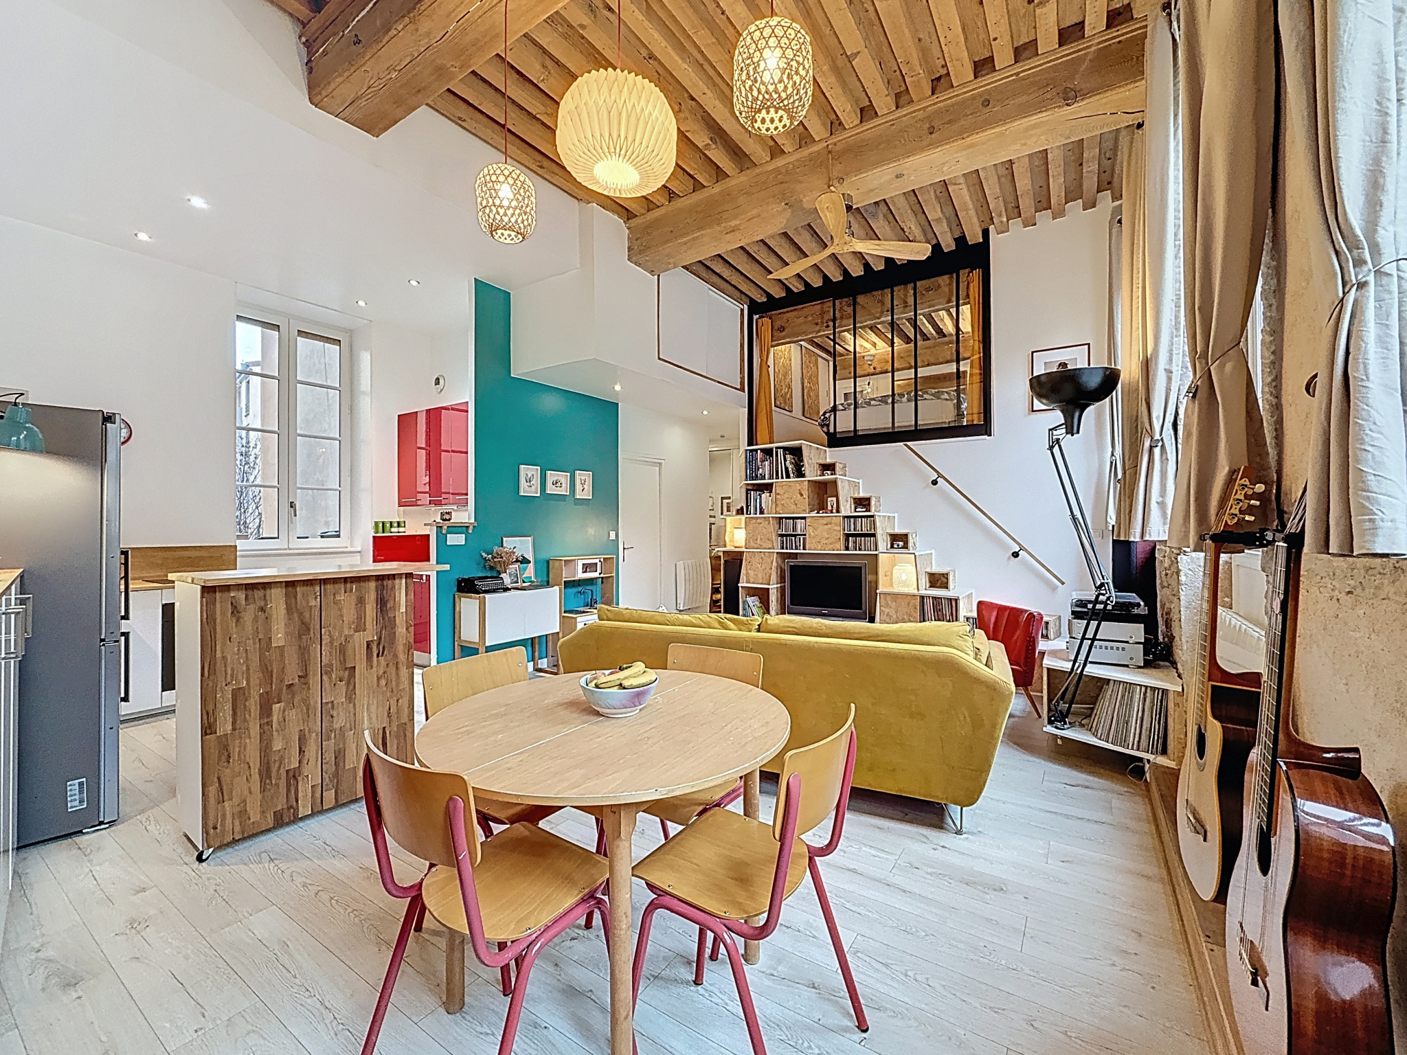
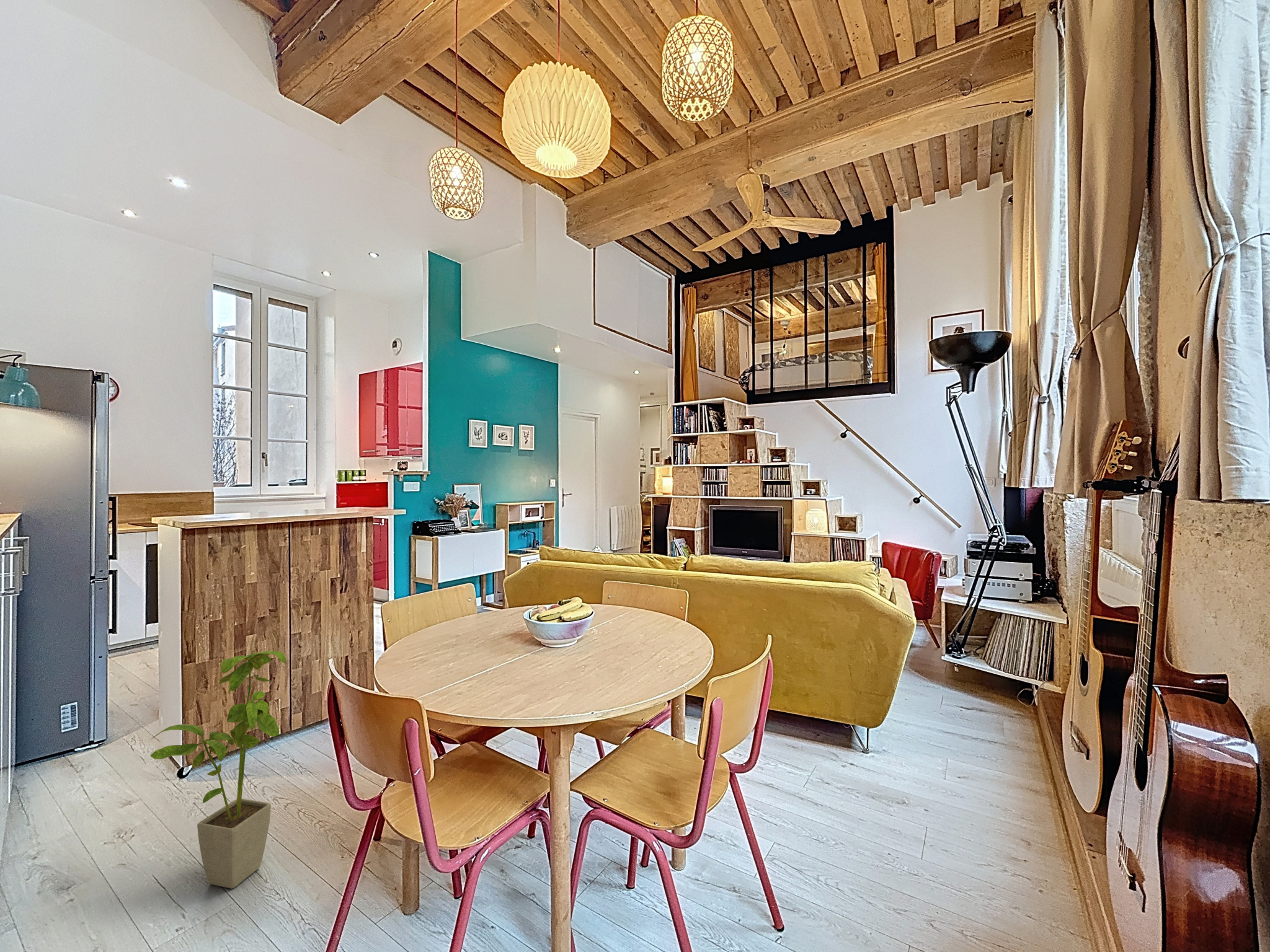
+ house plant [150,650,286,889]
